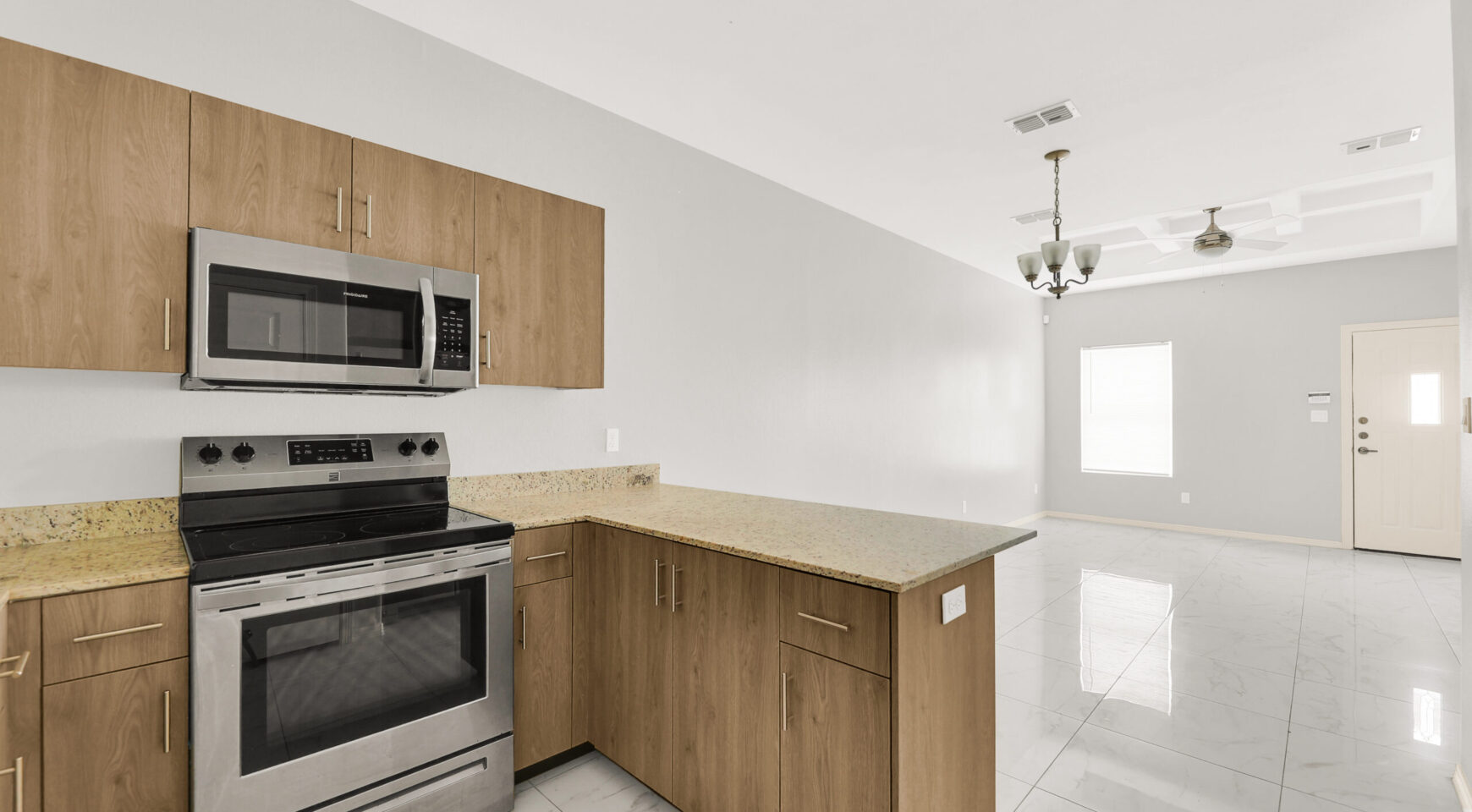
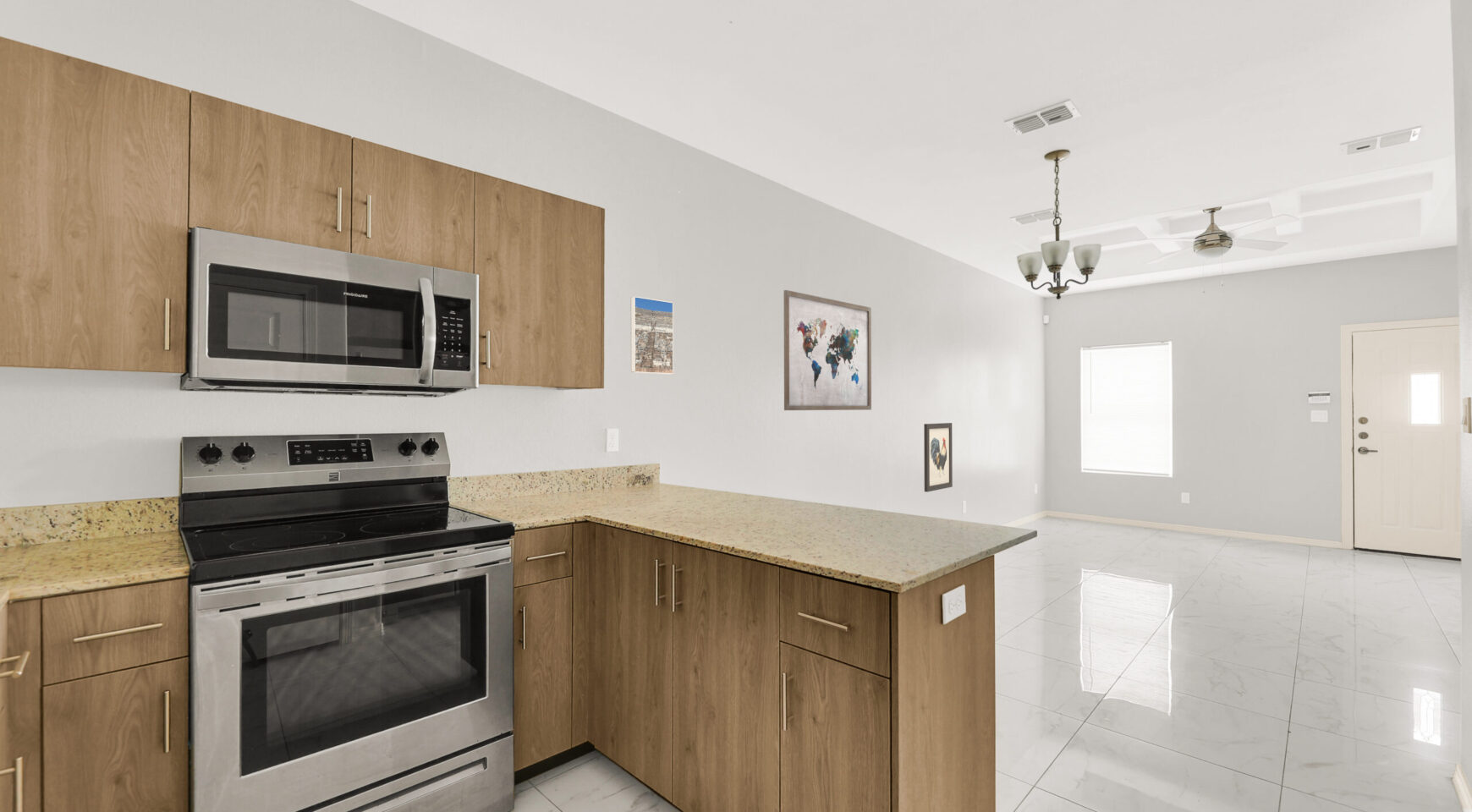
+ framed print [630,295,674,376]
+ wall art [923,422,953,493]
+ wall art [783,289,872,411]
